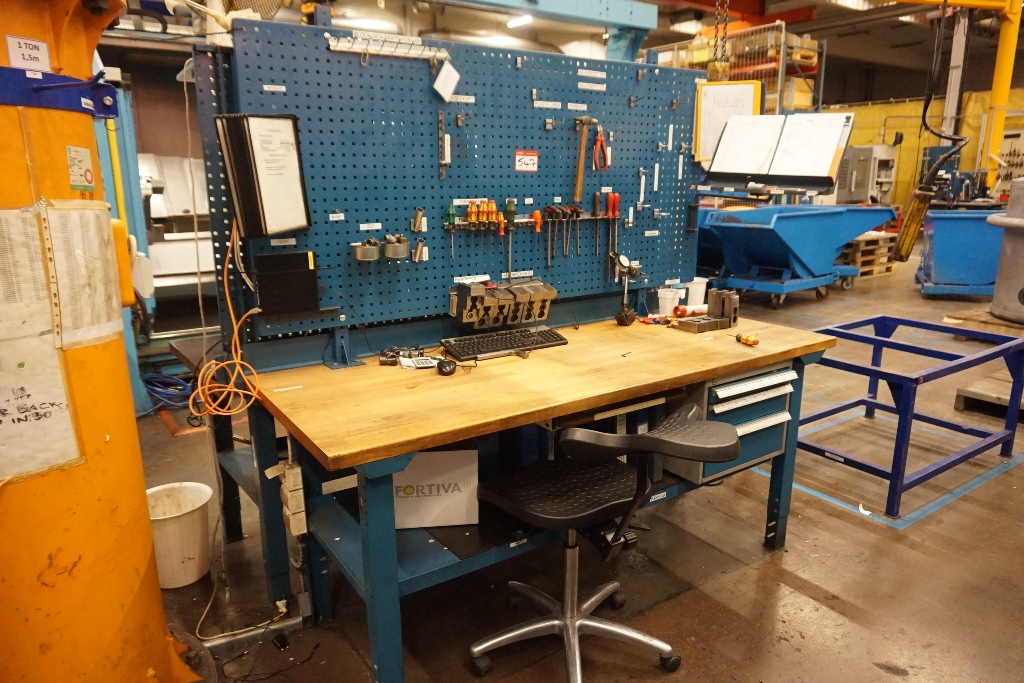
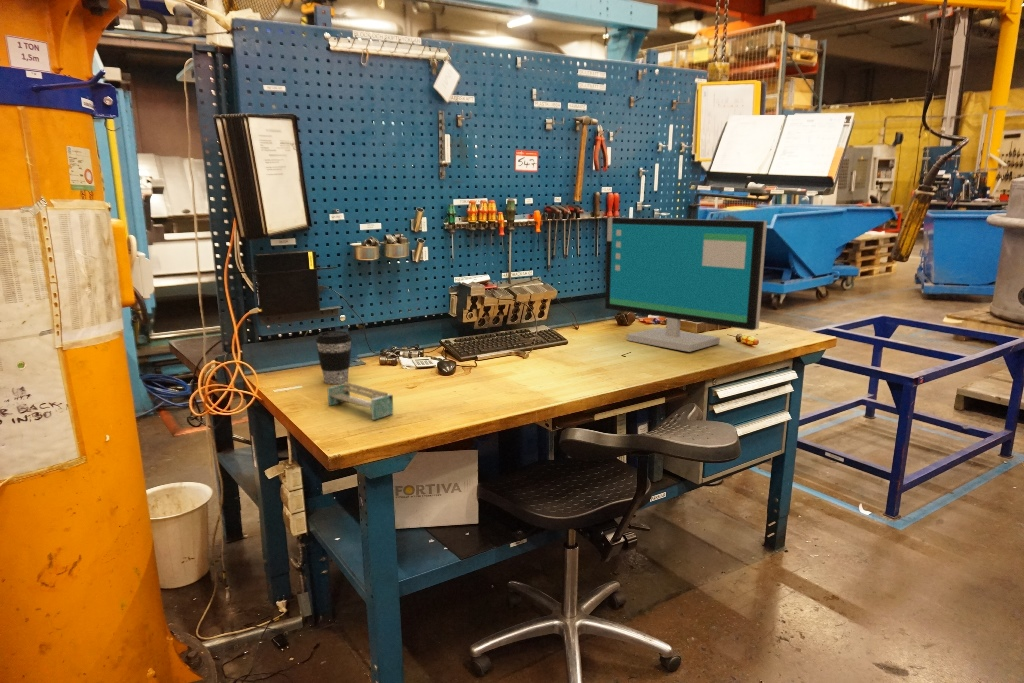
+ coffee cup [315,330,353,385]
+ computer monitor [604,217,768,353]
+ shelf [326,381,394,421]
